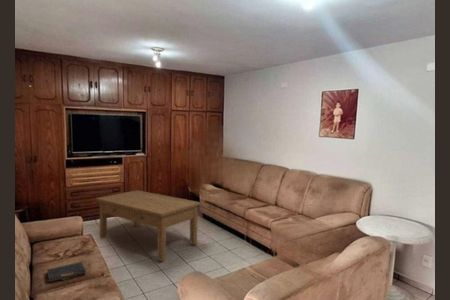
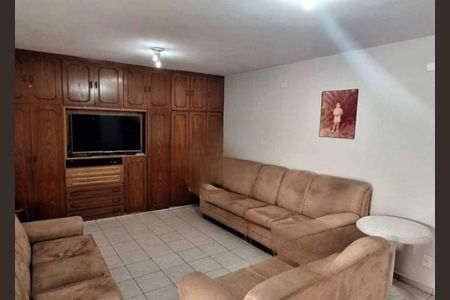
- coffee table [95,189,202,262]
- book [46,261,87,283]
